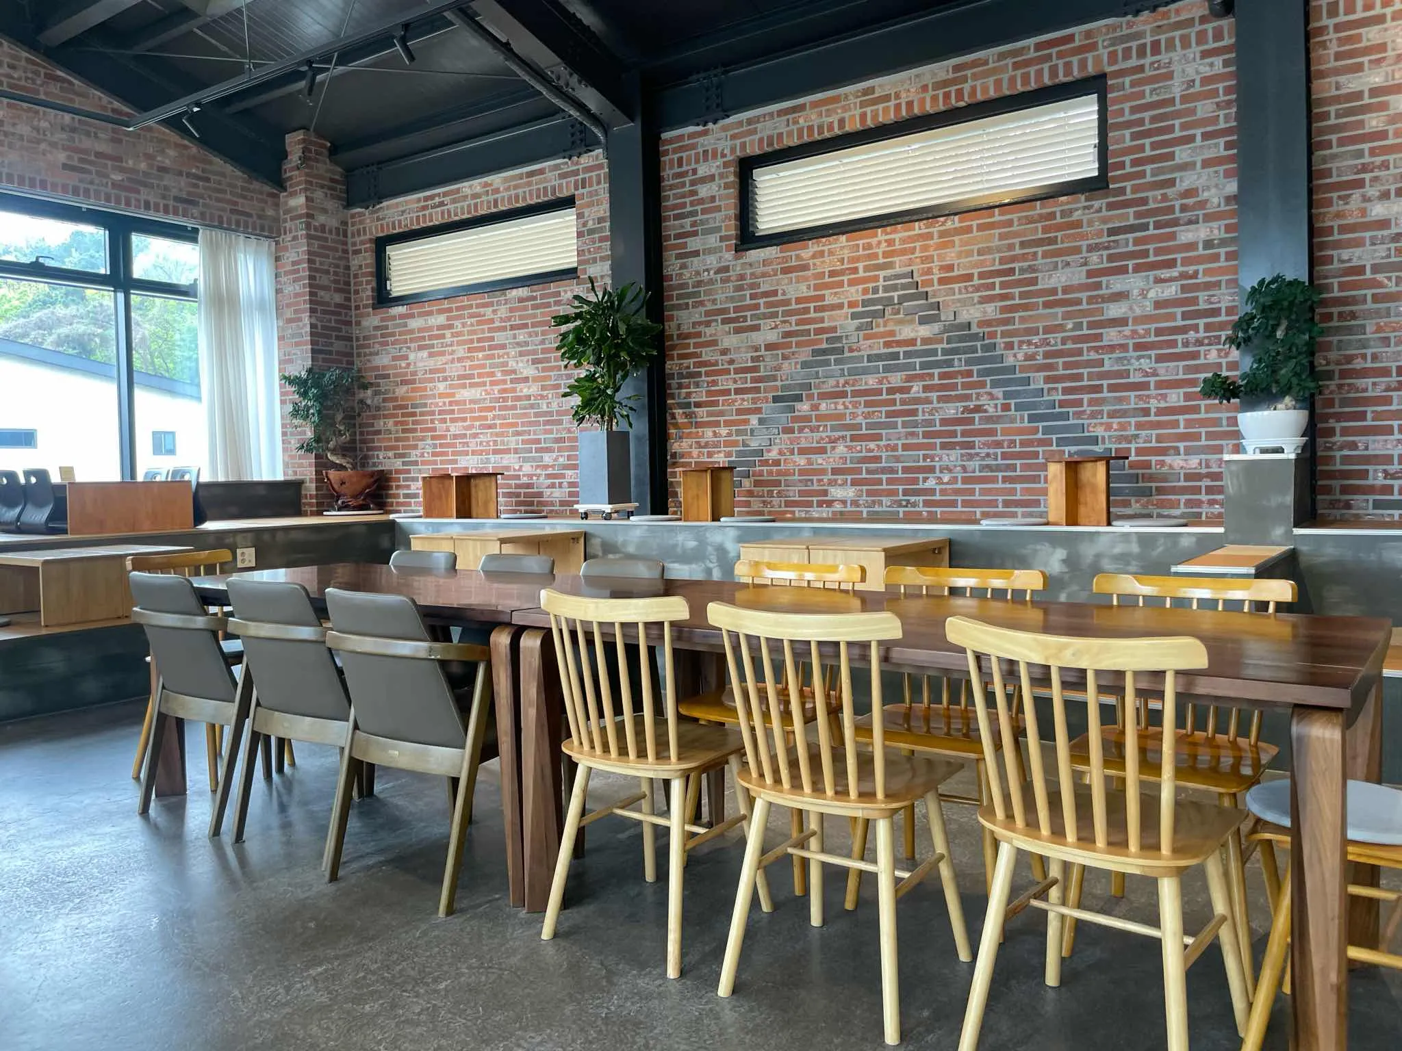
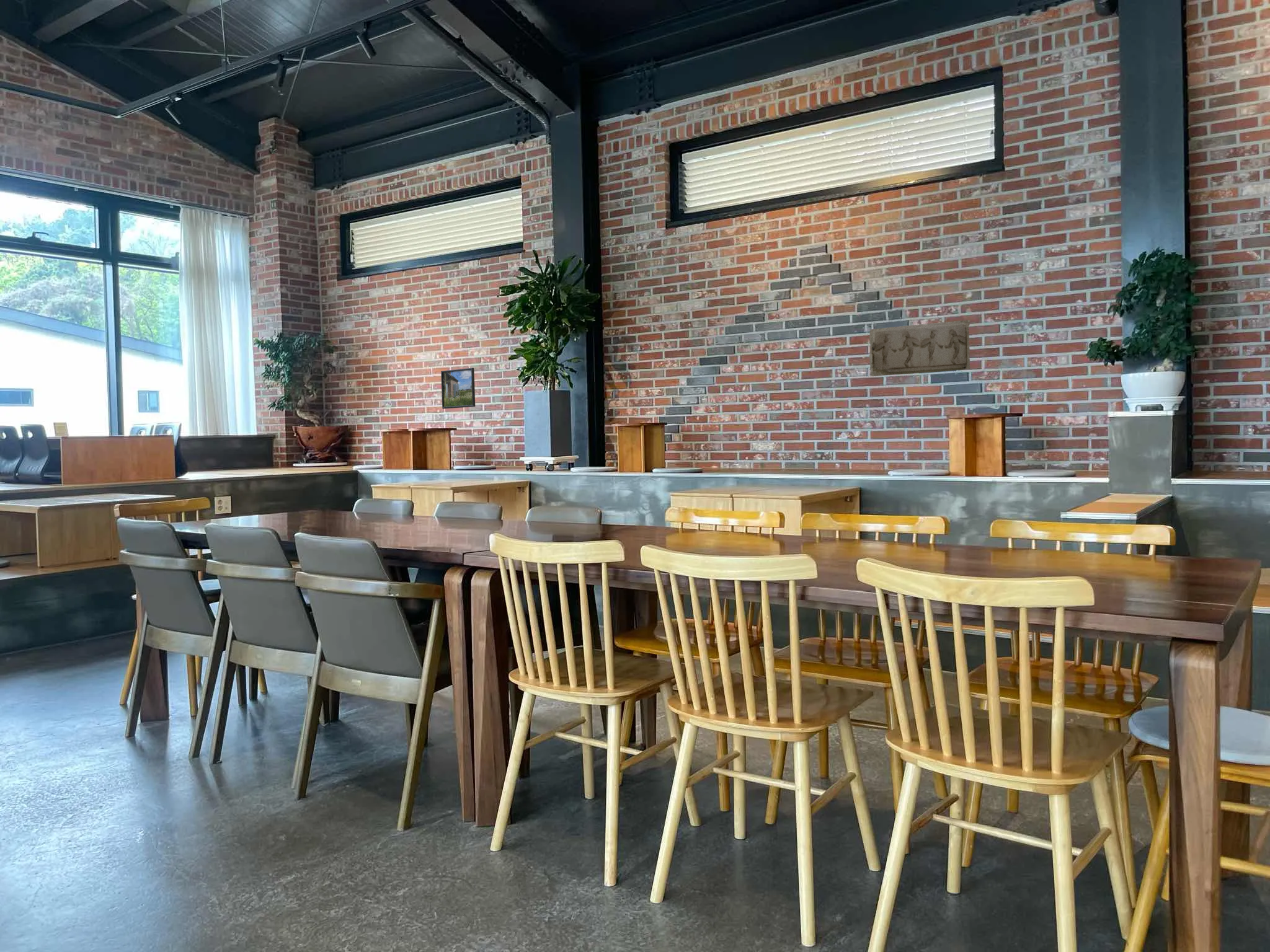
+ relief sculpture [869,319,970,377]
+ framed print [440,367,476,410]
